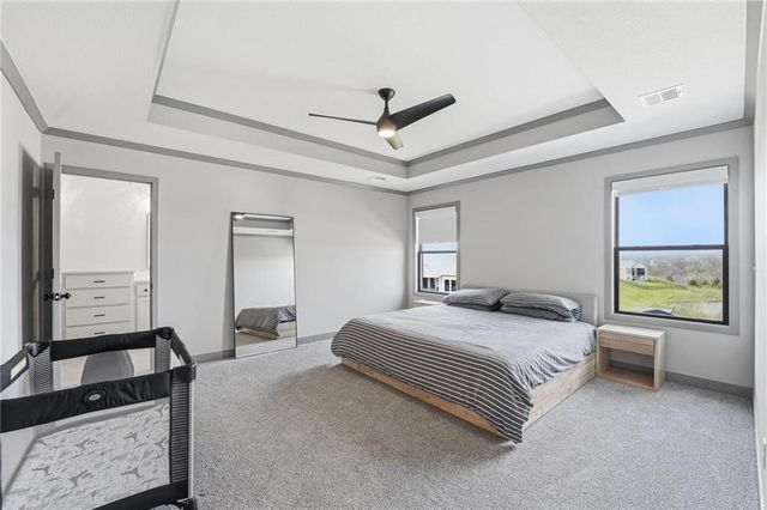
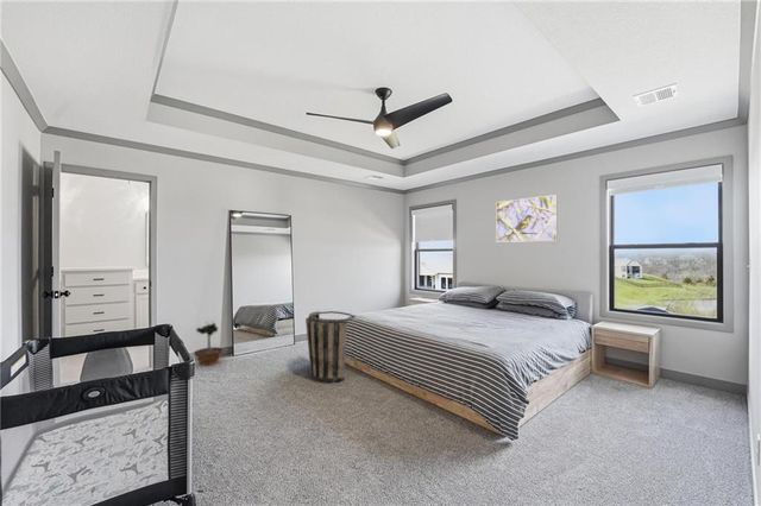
+ basket [304,310,357,382]
+ potted tree [193,321,225,367]
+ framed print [495,194,559,243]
